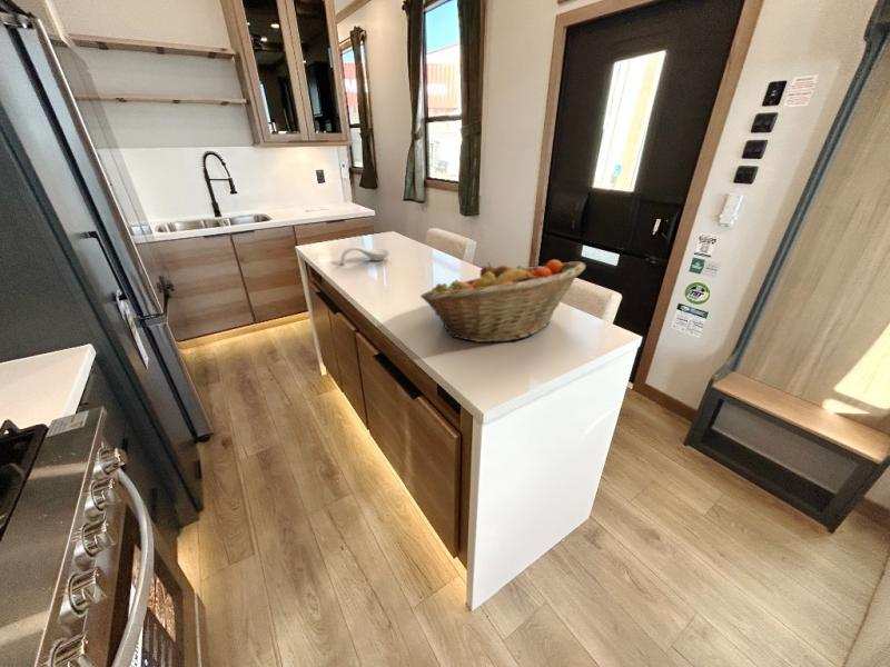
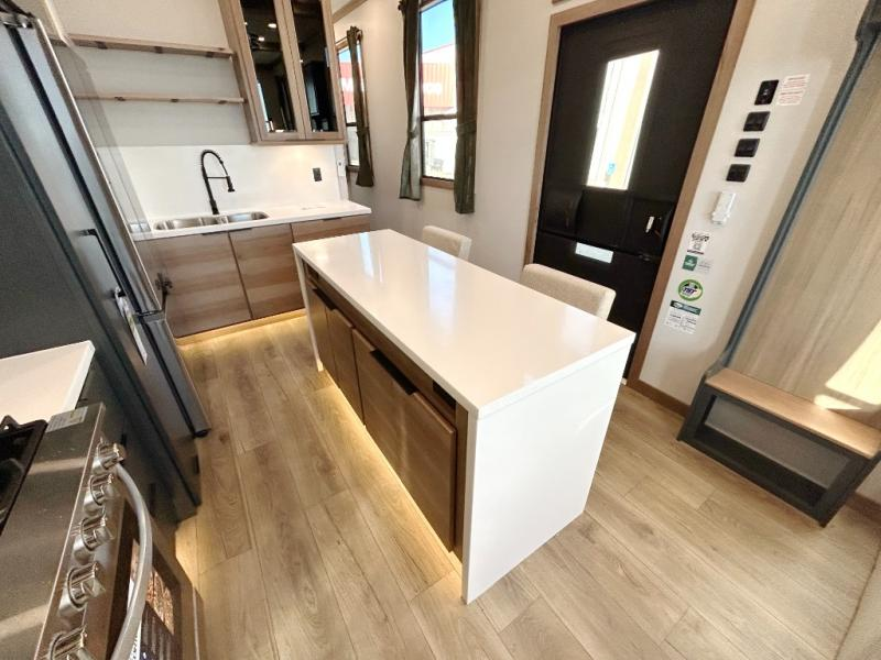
- spoon rest [339,246,390,266]
- fruit basket [419,259,586,344]
